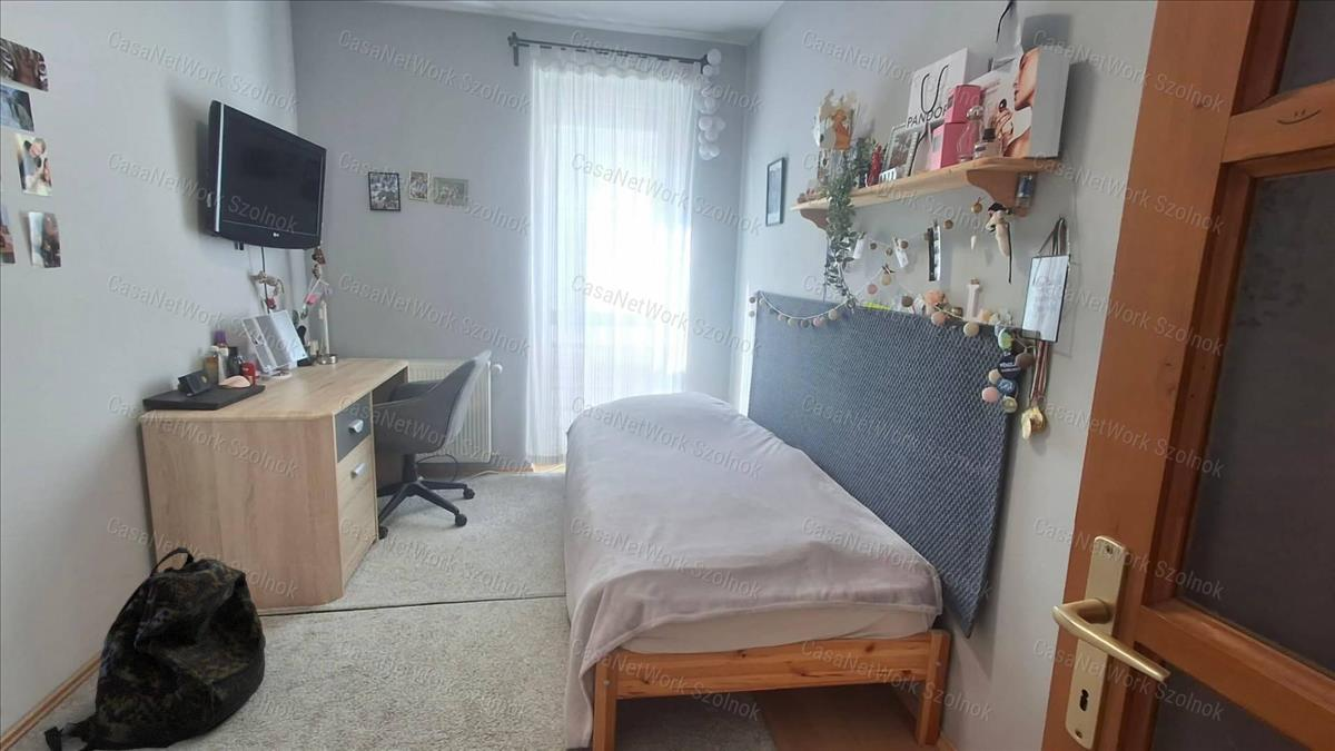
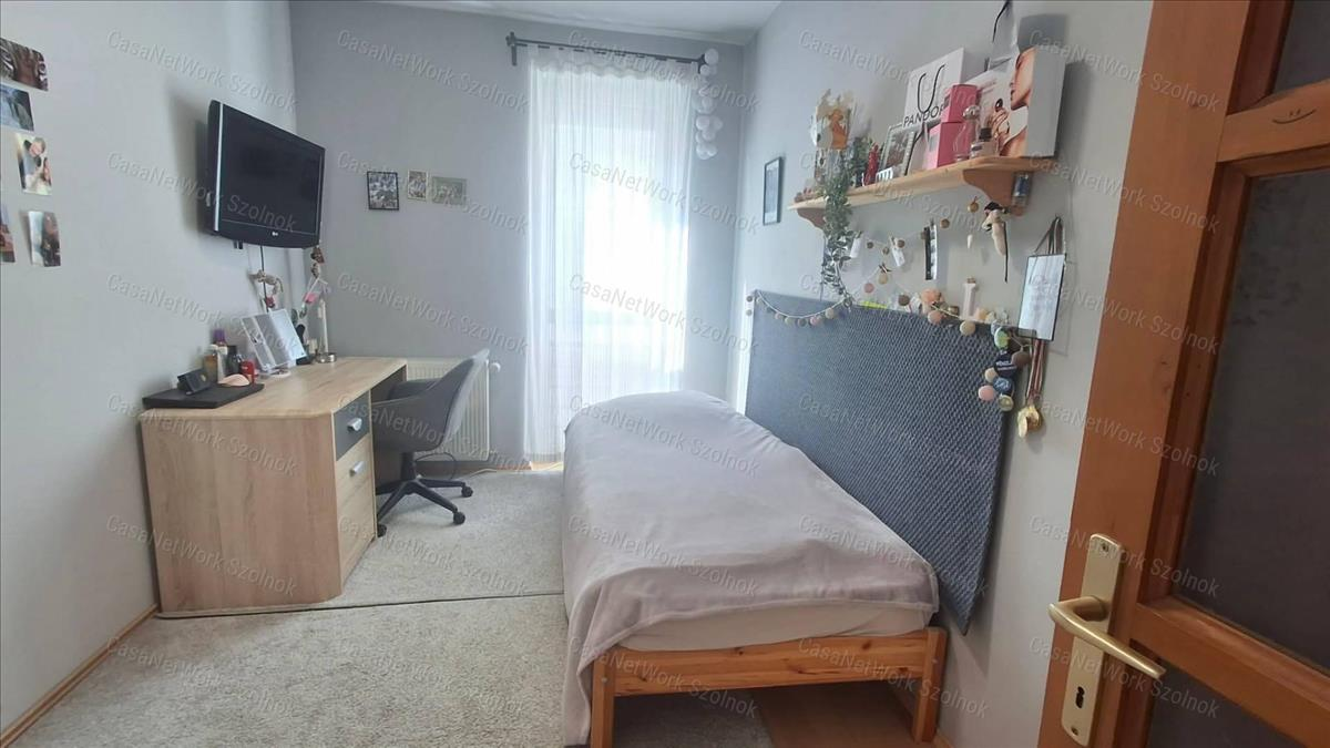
- backpack [42,546,267,751]
